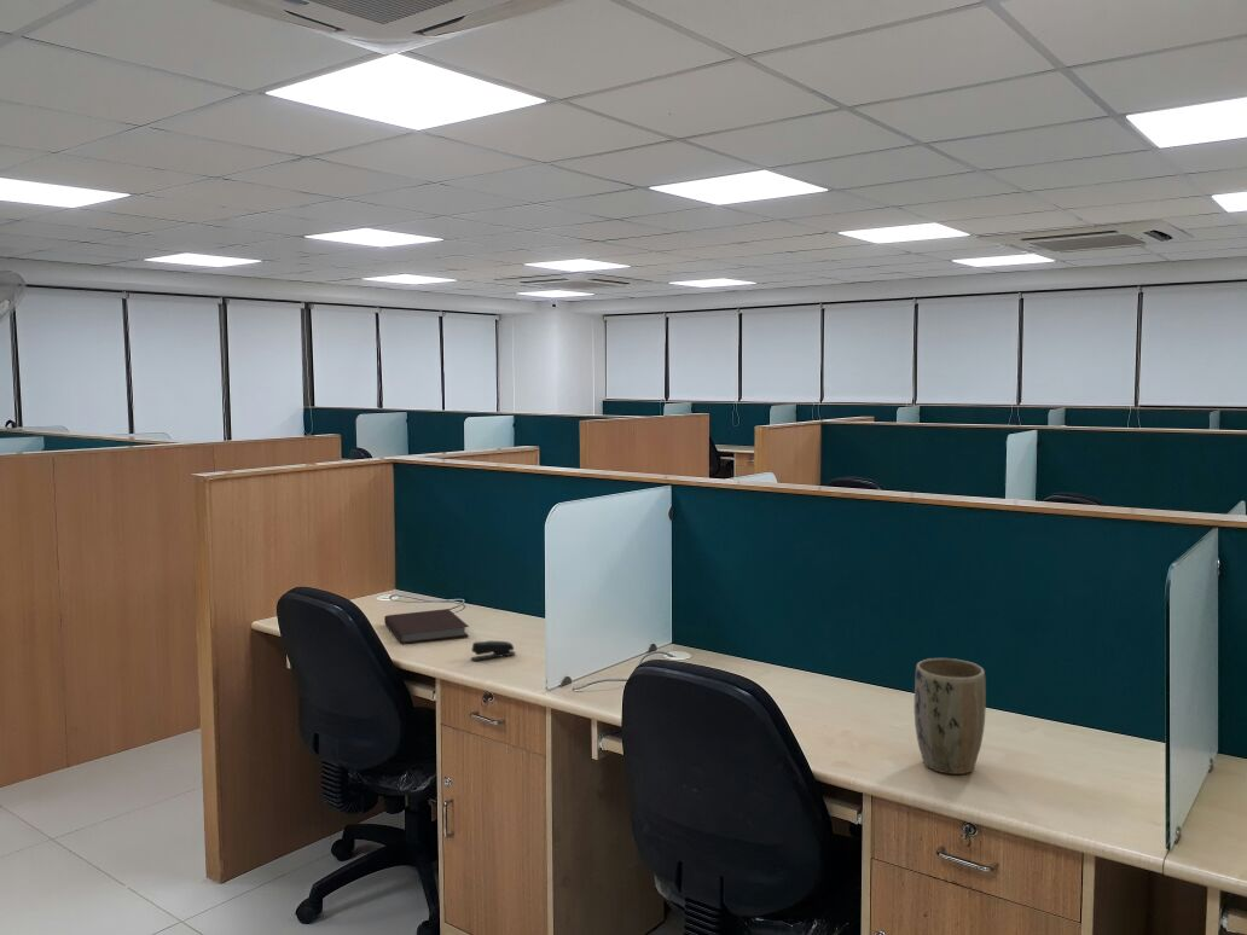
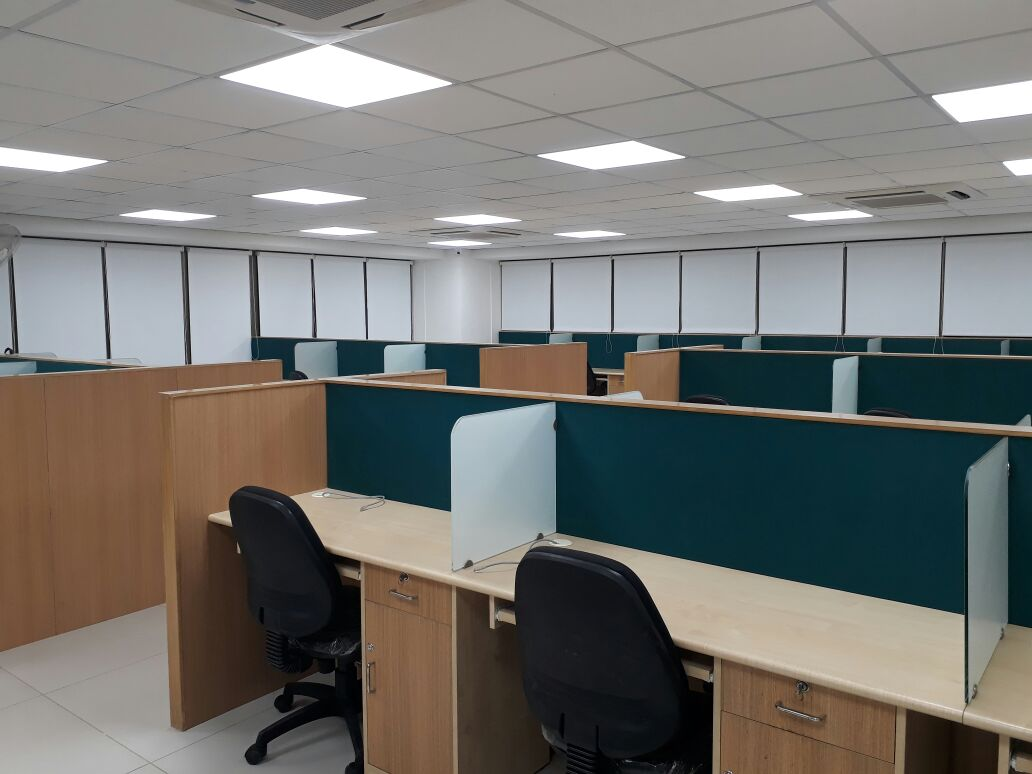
- stapler [470,640,517,662]
- notebook [383,608,470,645]
- plant pot [914,657,987,776]
